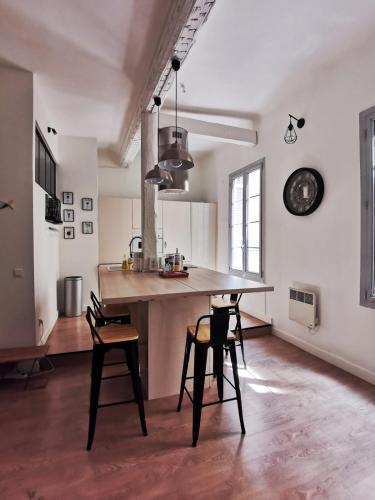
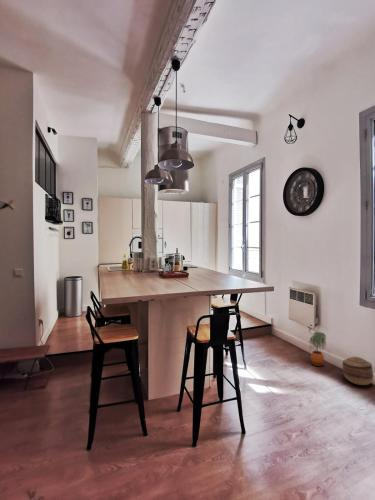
+ basket [342,356,374,386]
+ potted plant [308,331,327,367]
